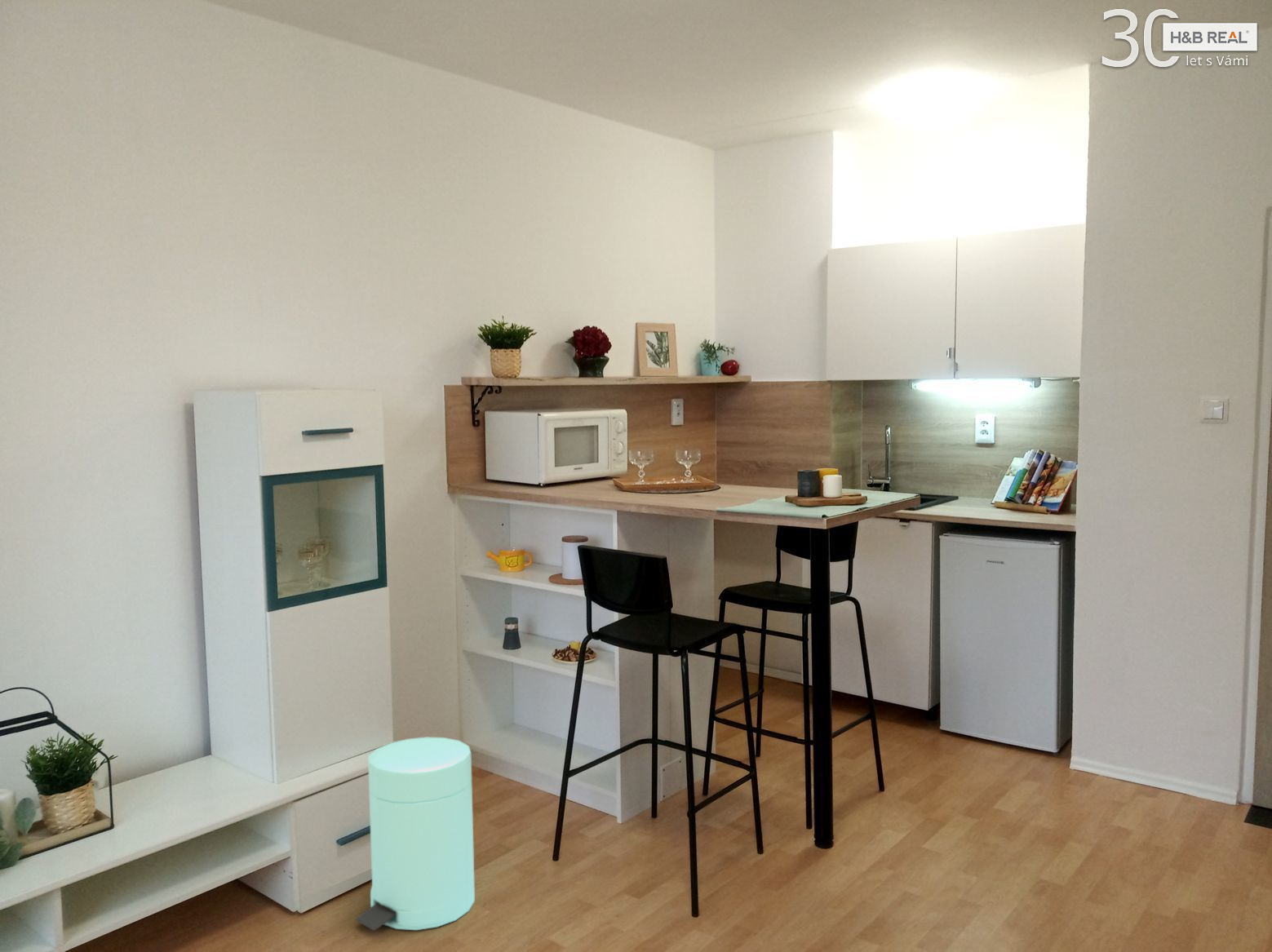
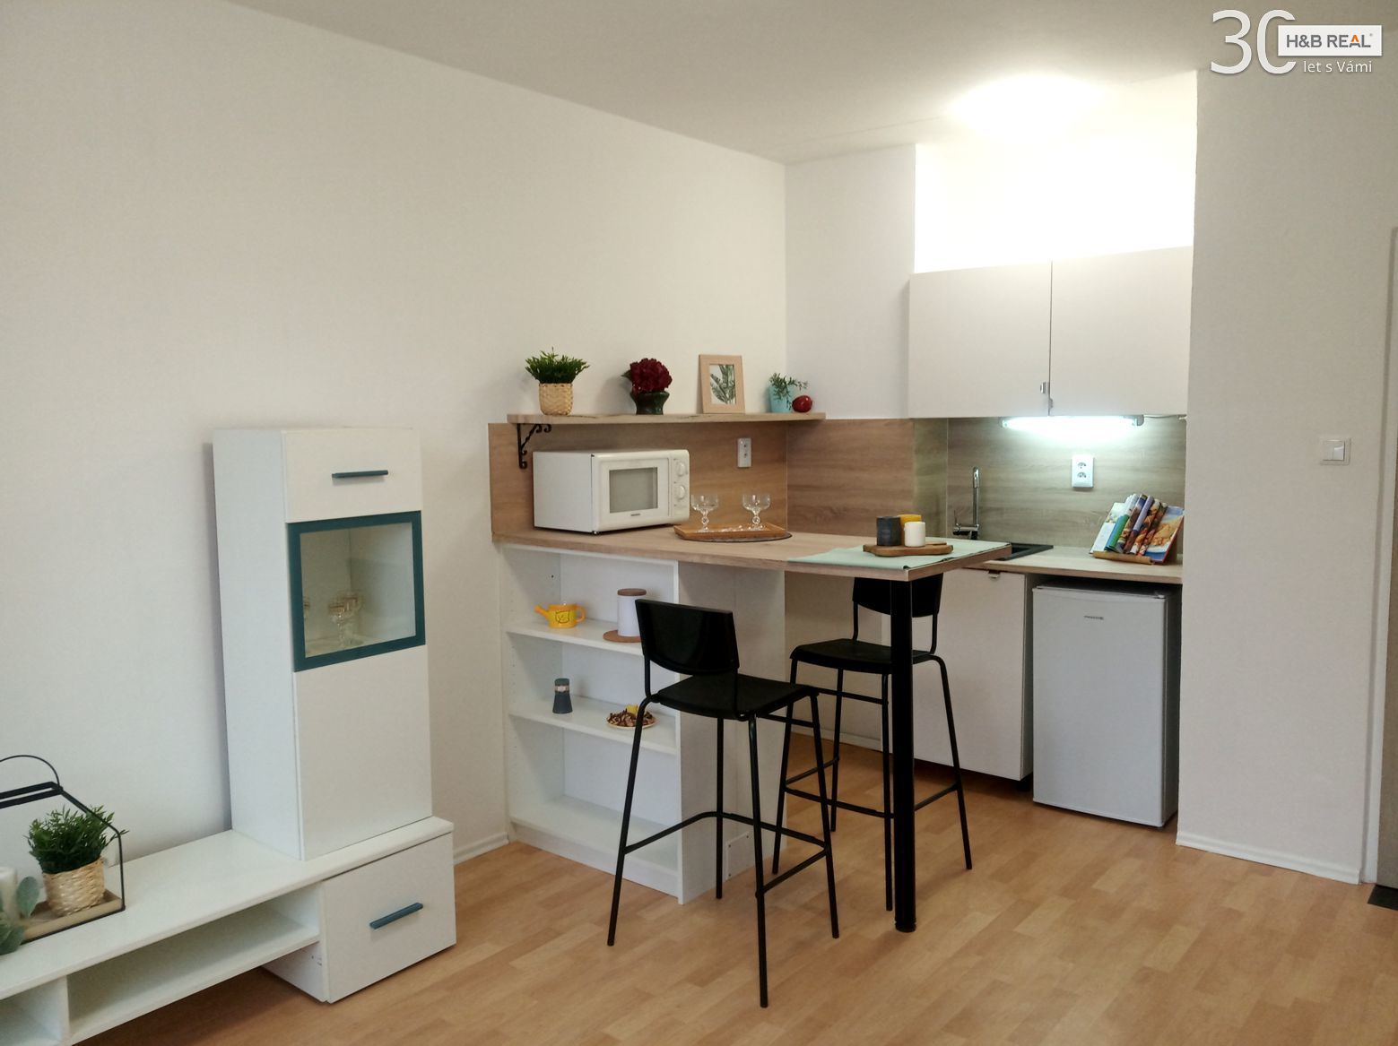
- trash can [354,737,476,932]
